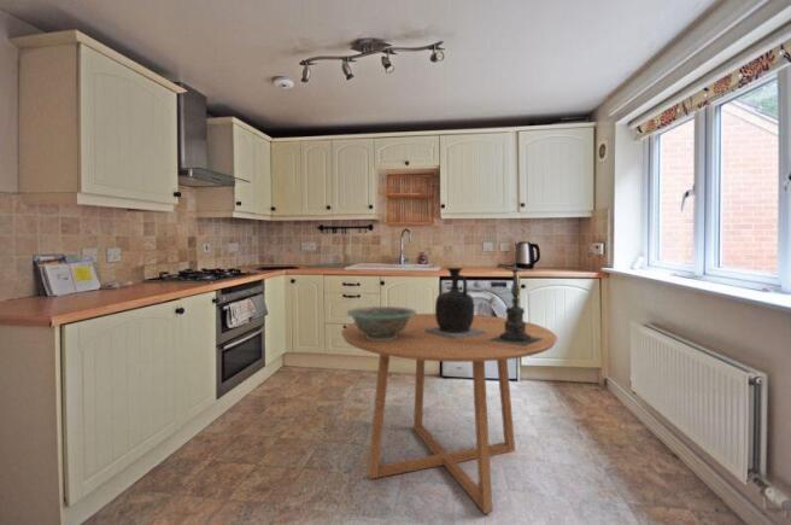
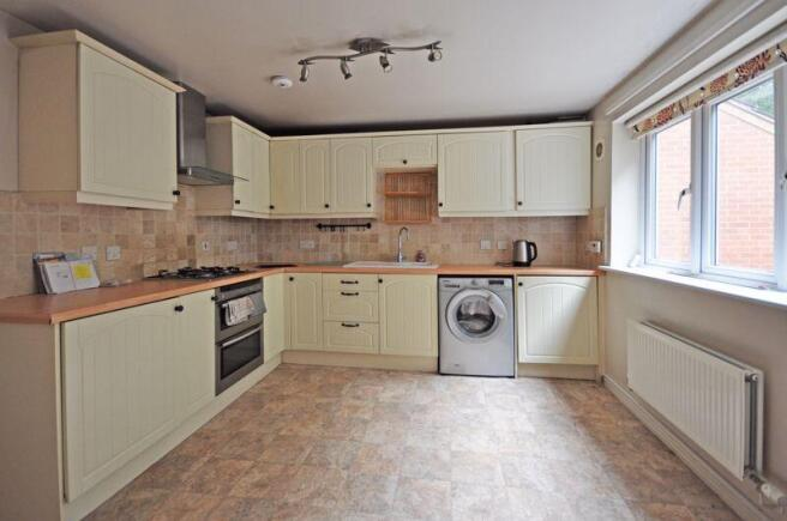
- decorative bowl [346,305,417,340]
- dining table [340,313,558,514]
- candle holder [488,263,544,346]
- vase [426,267,486,339]
